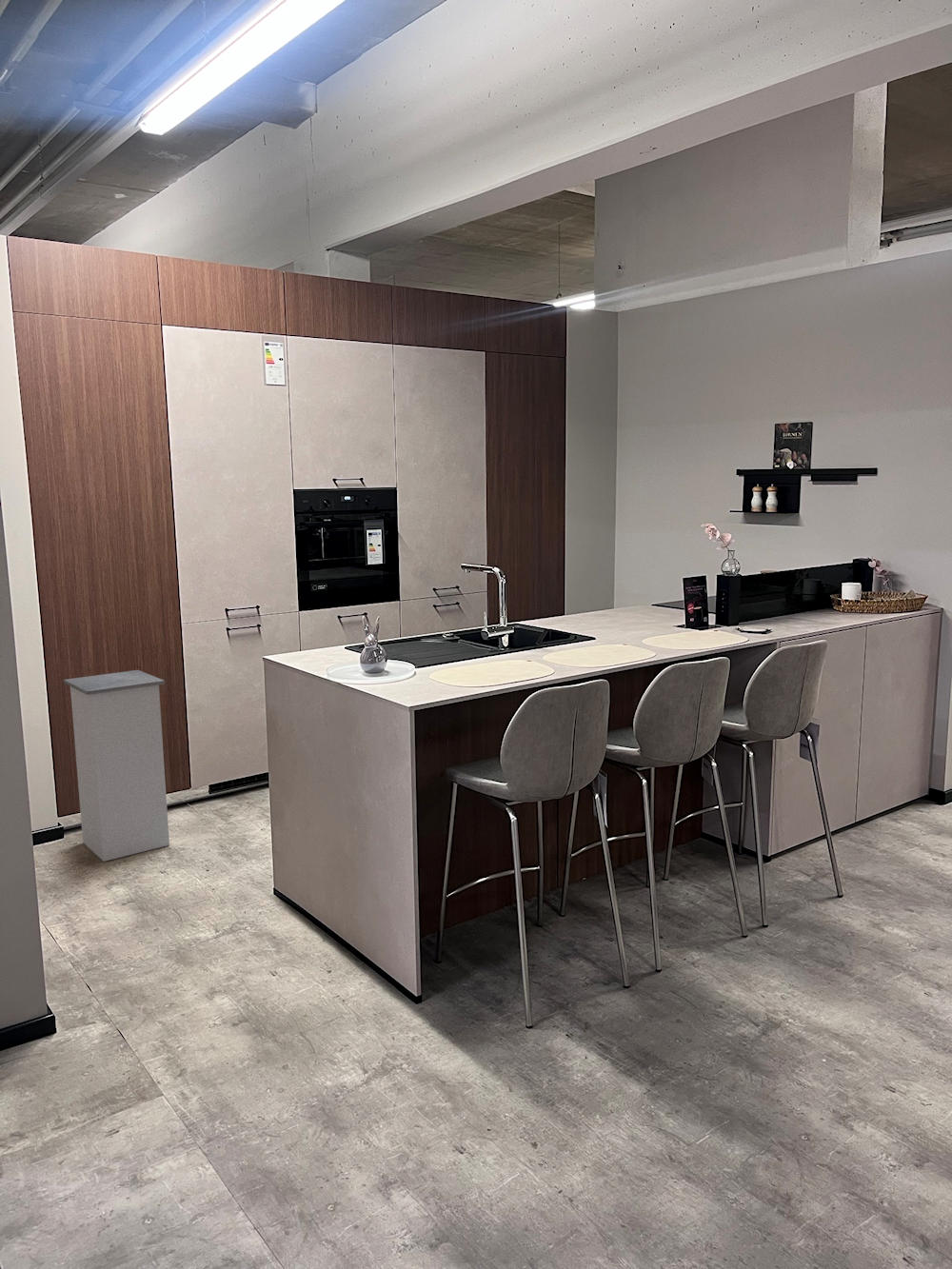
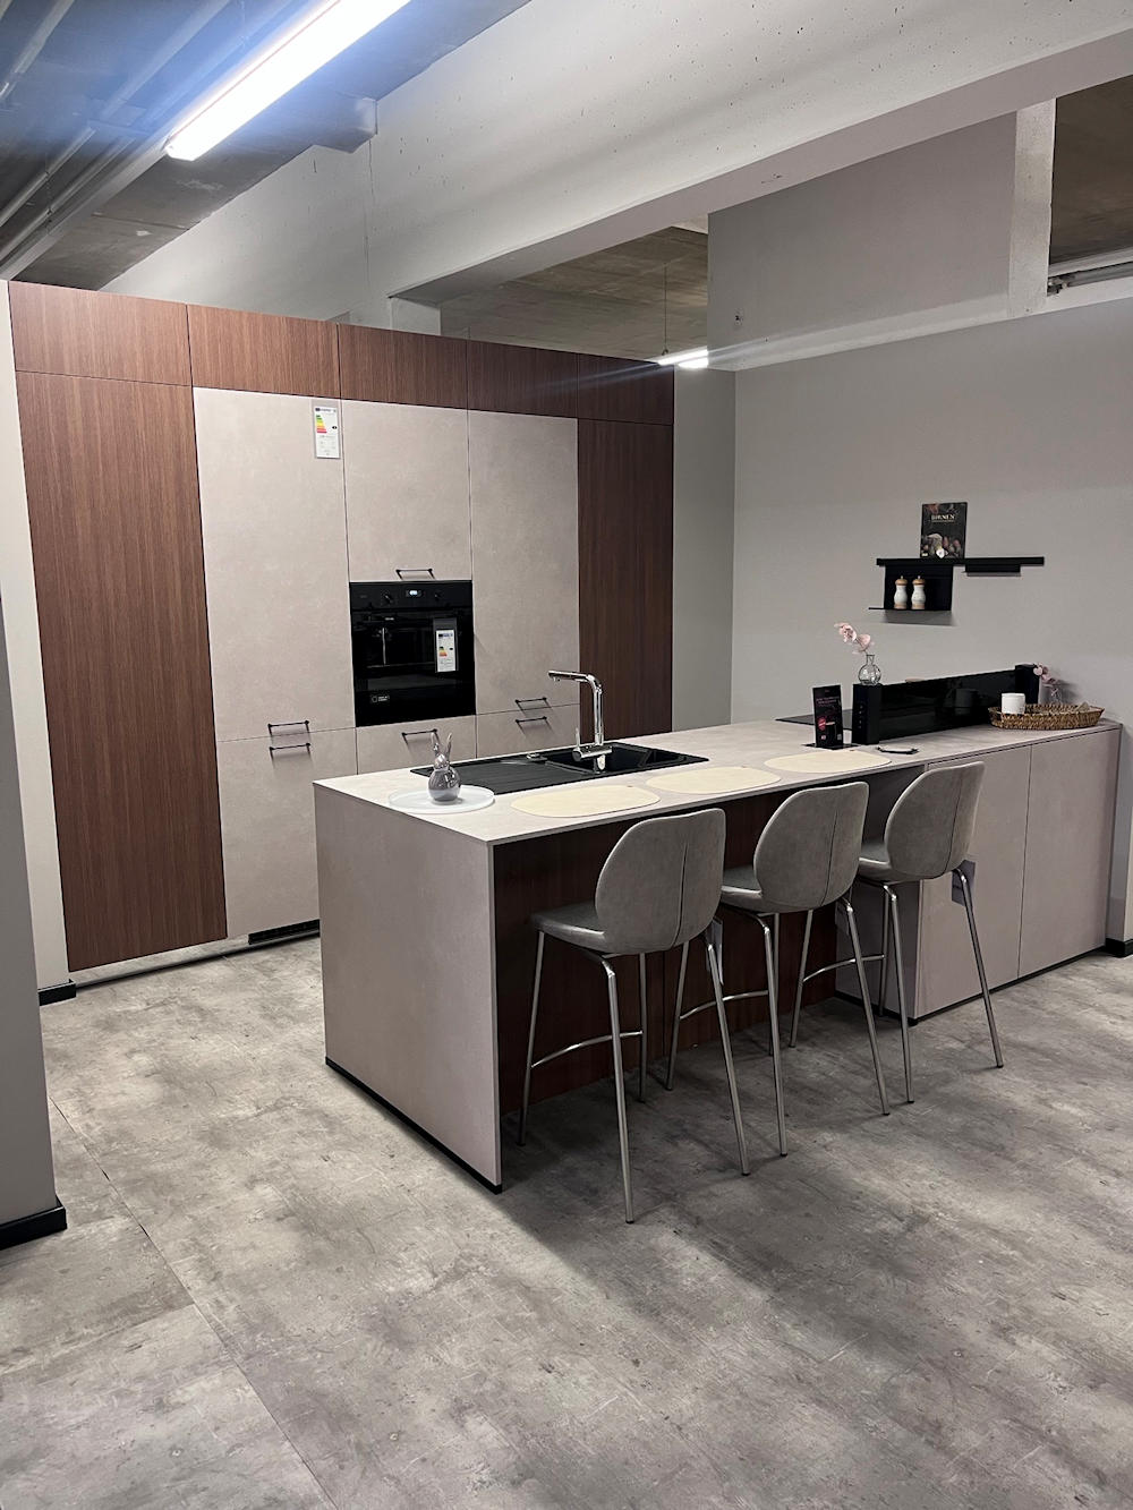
- trash can [63,669,170,863]
